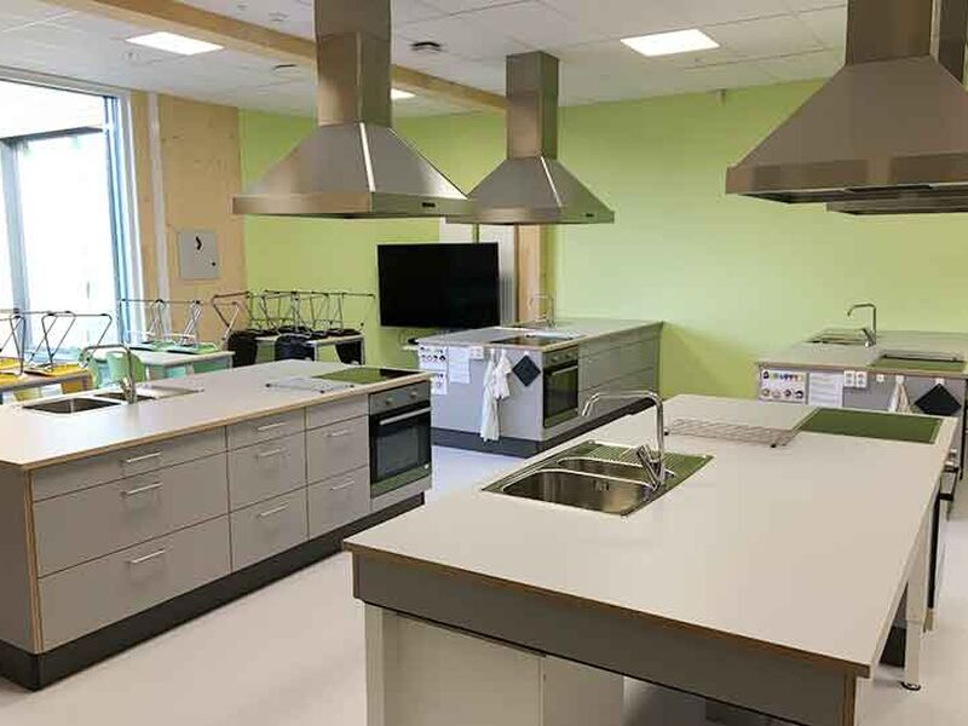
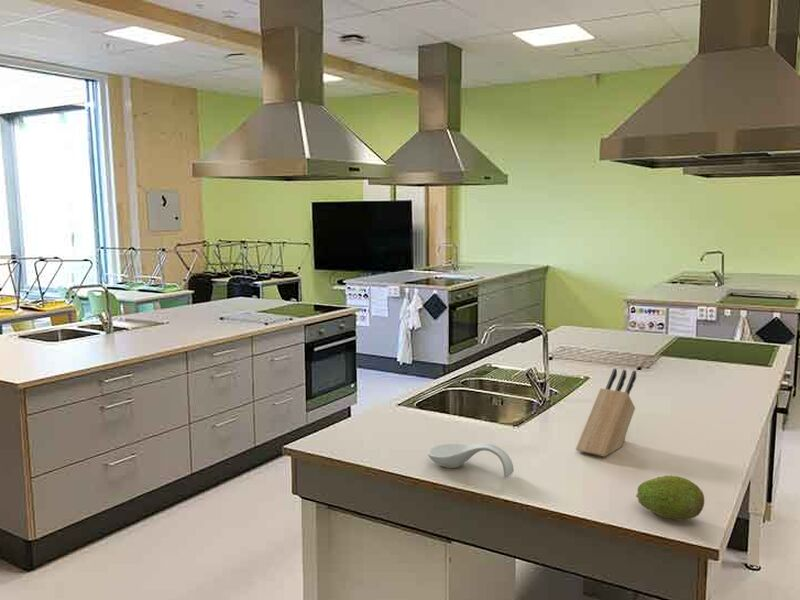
+ spoon rest [427,442,515,478]
+ knife block [575,368,637,458]
+ fruit [635,474,705,521]
